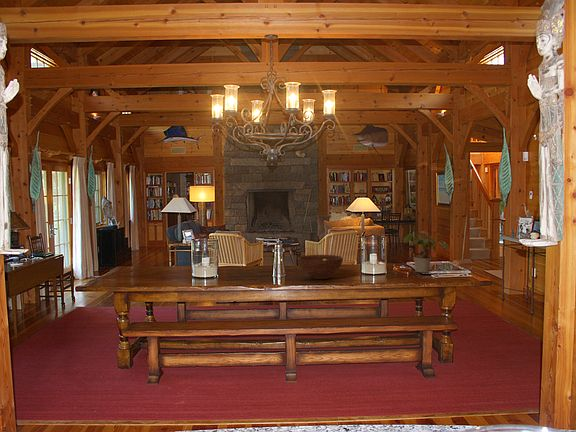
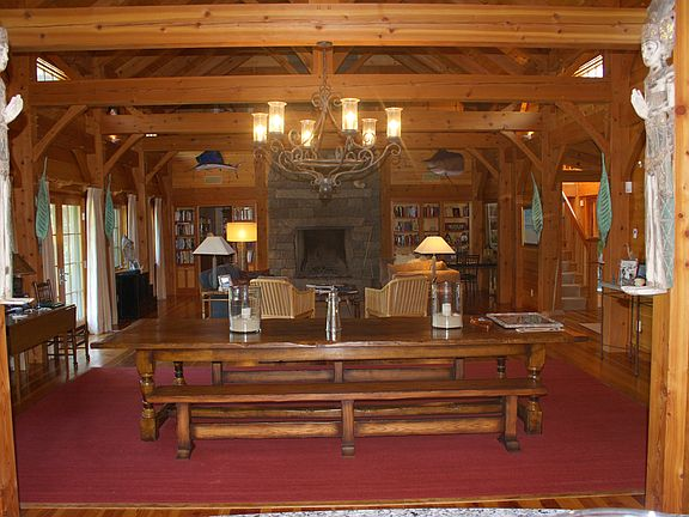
- potted plant [403,230,449,273]
- fruit bowl [297,254,344,280]
